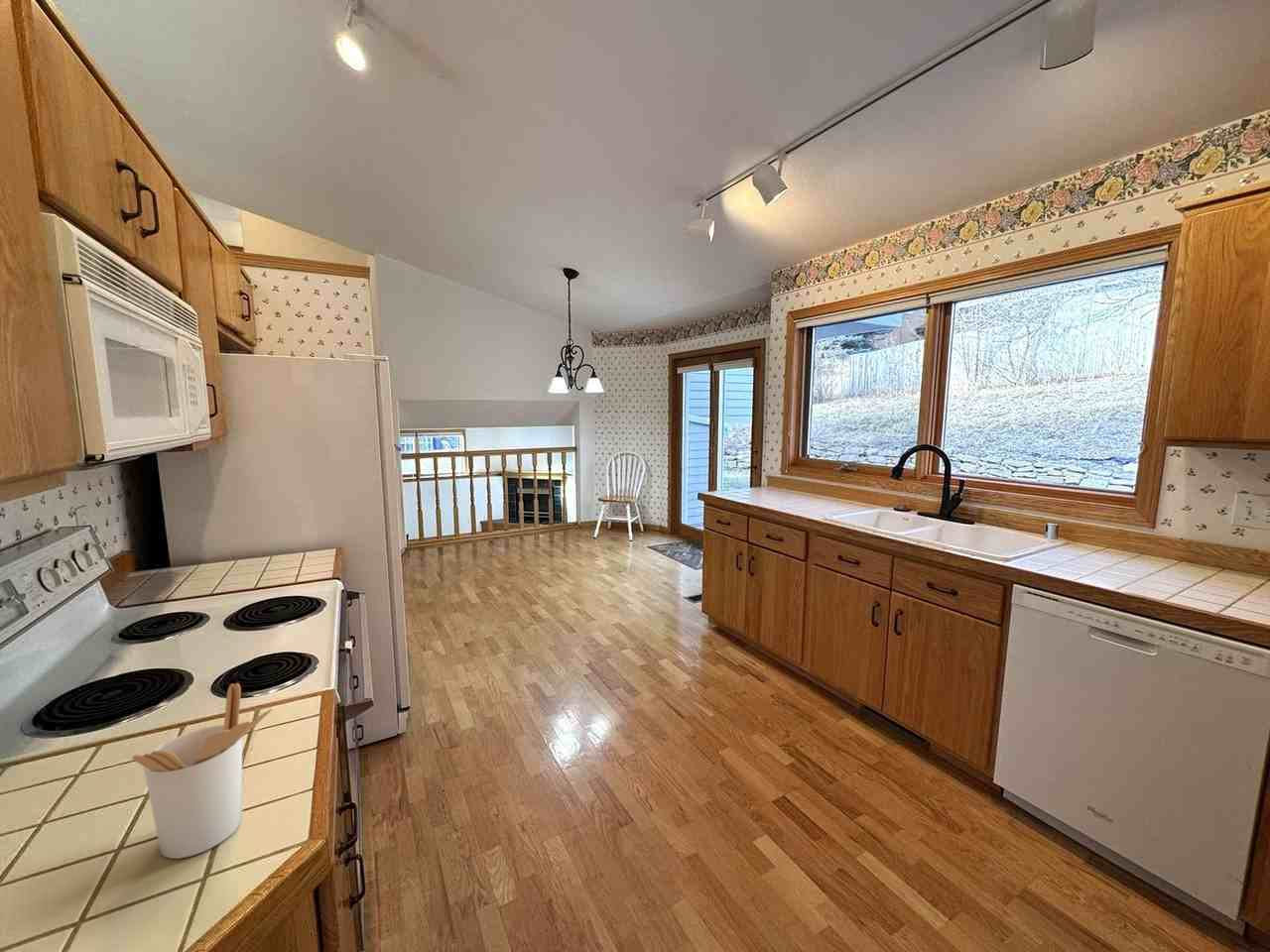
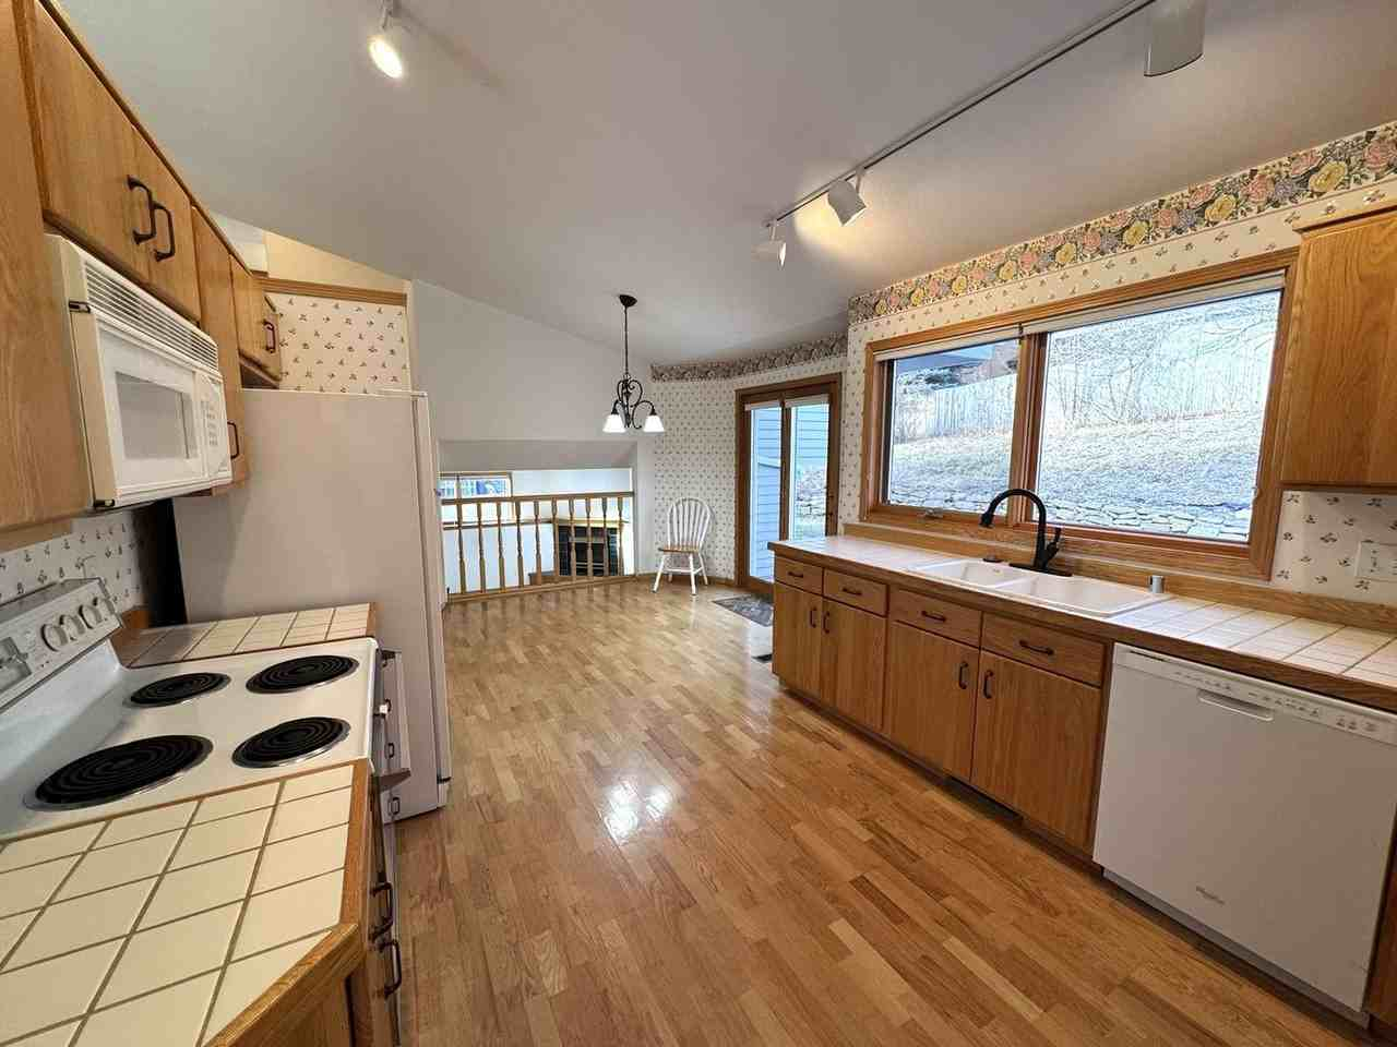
- utensil holder [131,682,274,860]
